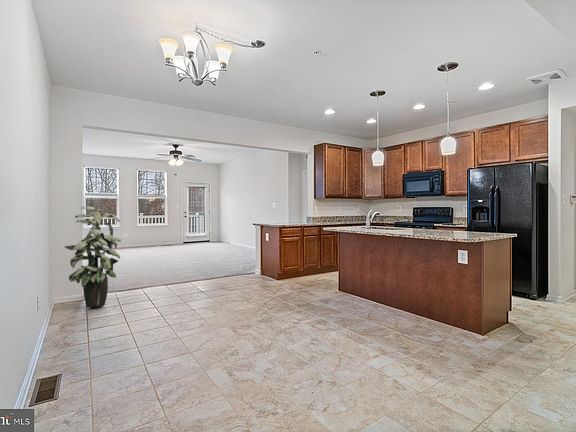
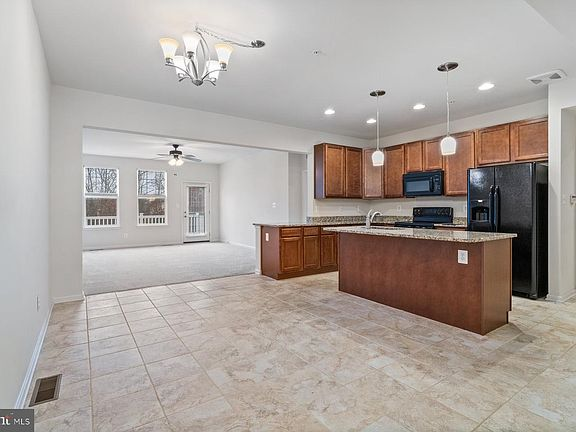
- indoor plant [63,206,122,308]
